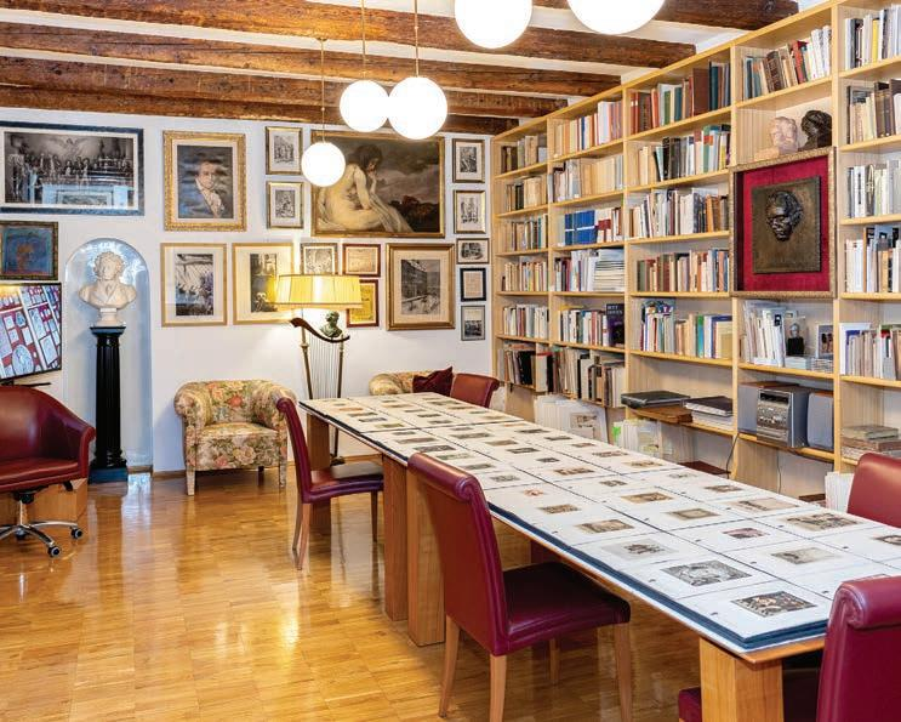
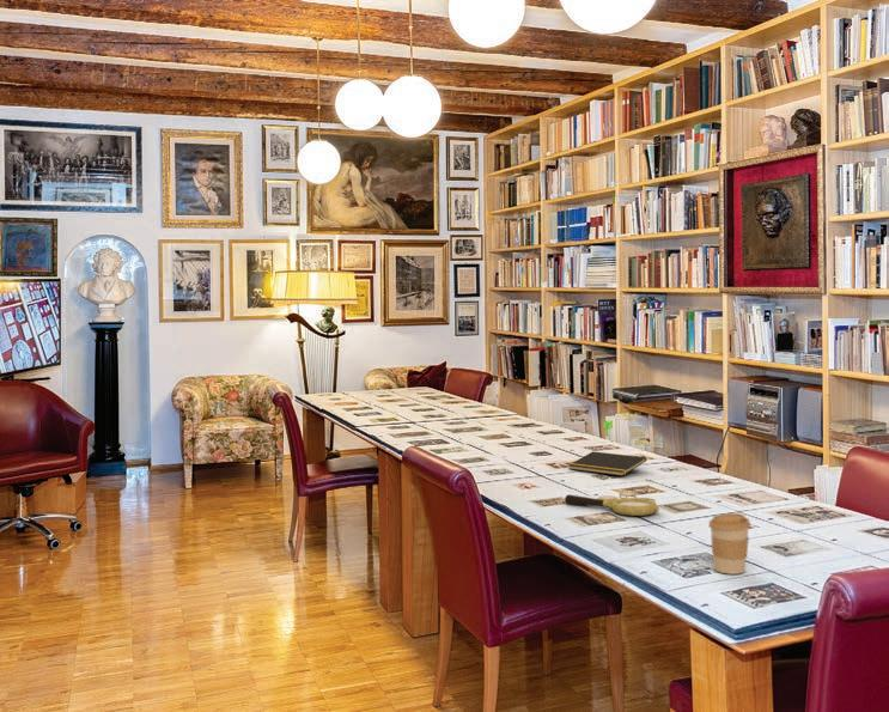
+ magnifying glass [564,491,660,517]
+ coffee cup [707,512,751,576]
+ notepad [567,451,647,477]
